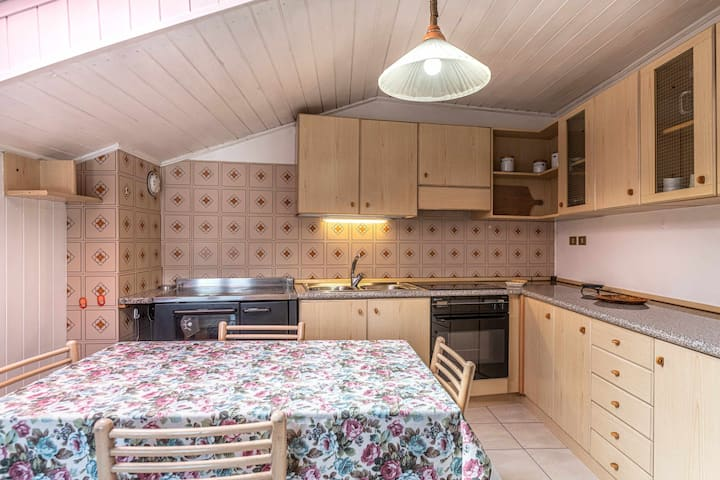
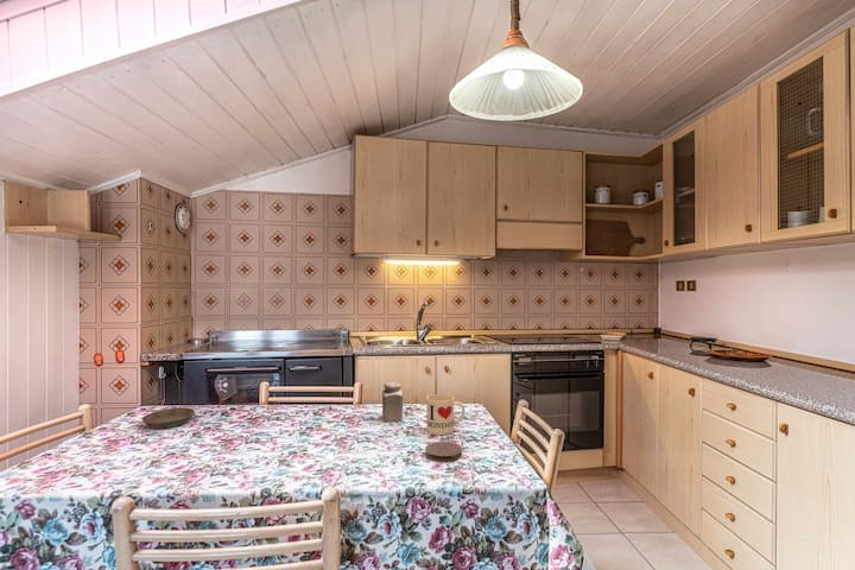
+ mug [425,393,466,436]
+ salt shaker [381,381,404,423]
+ coaster [424,441,463,463]
+ saucer [141,407,196,429]
